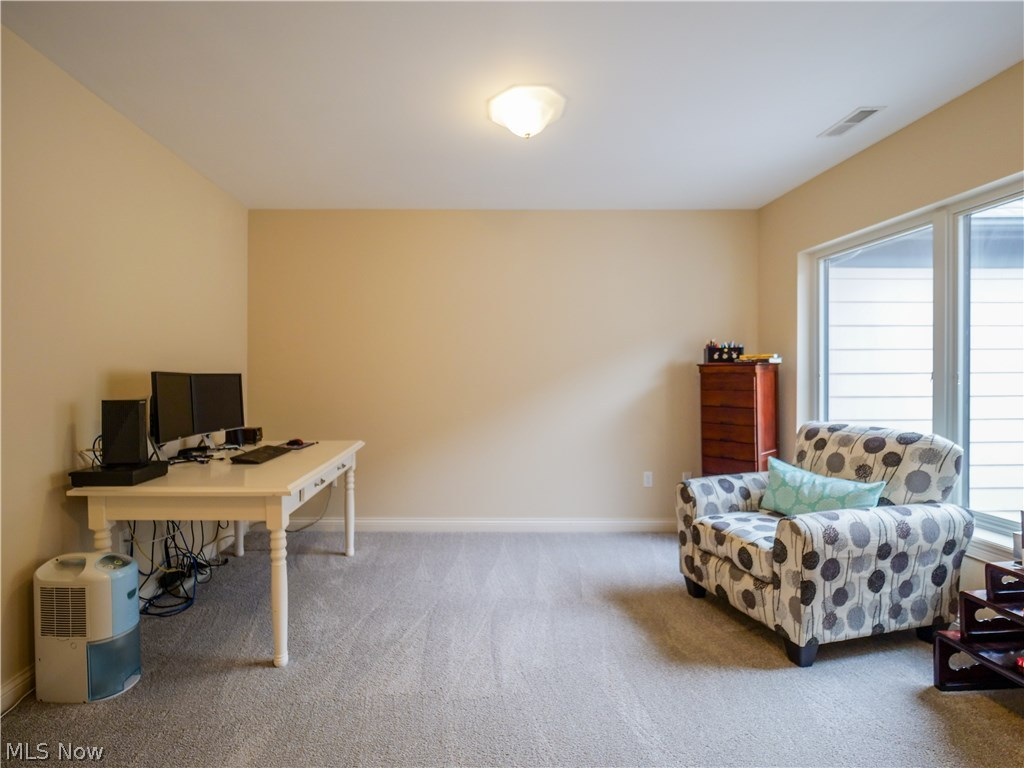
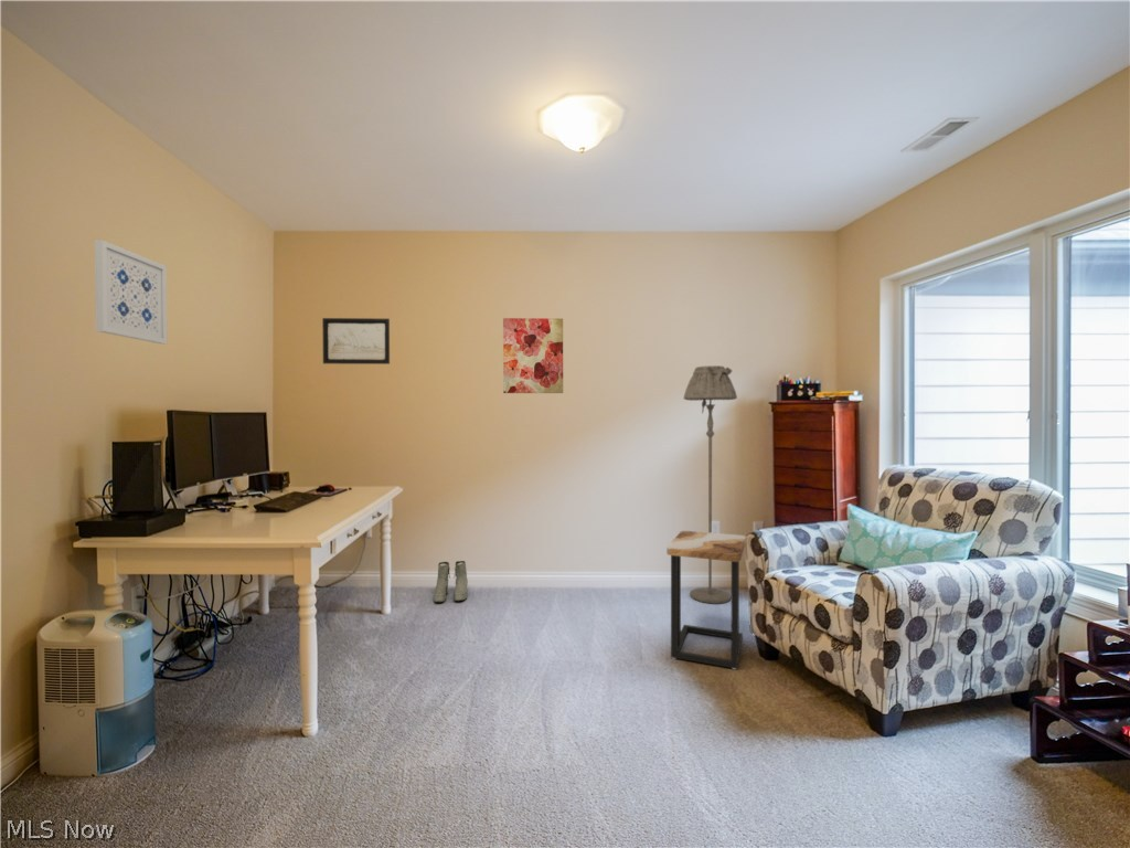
+ wall art [94,239,168,344]
+ wall art [321,317,391,365]
+ floor lamp [683,364,738,605]
+ wall art [502,317,564,394]
+ boots [433,560,469,603]
+ side table [665,530,747,670]
